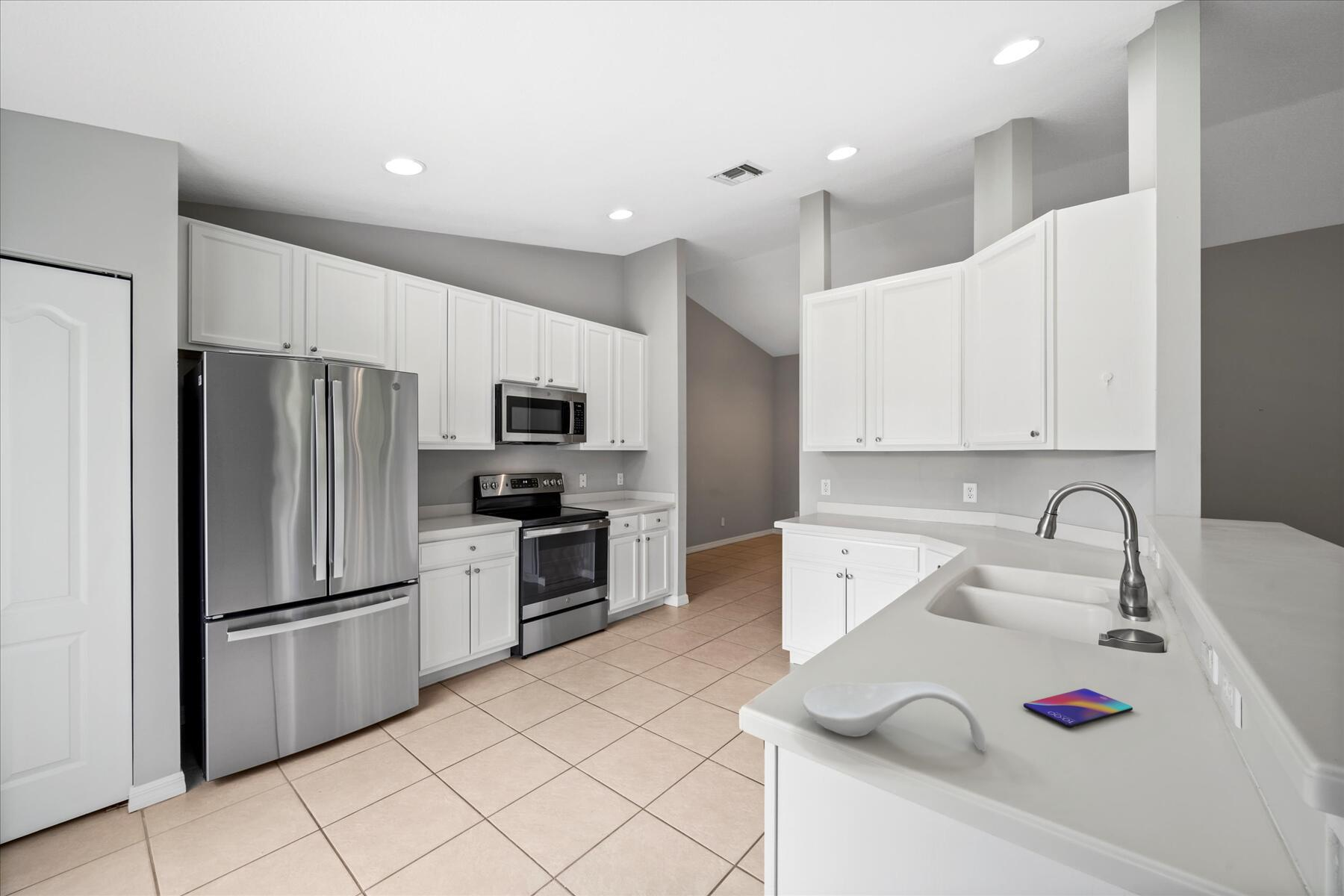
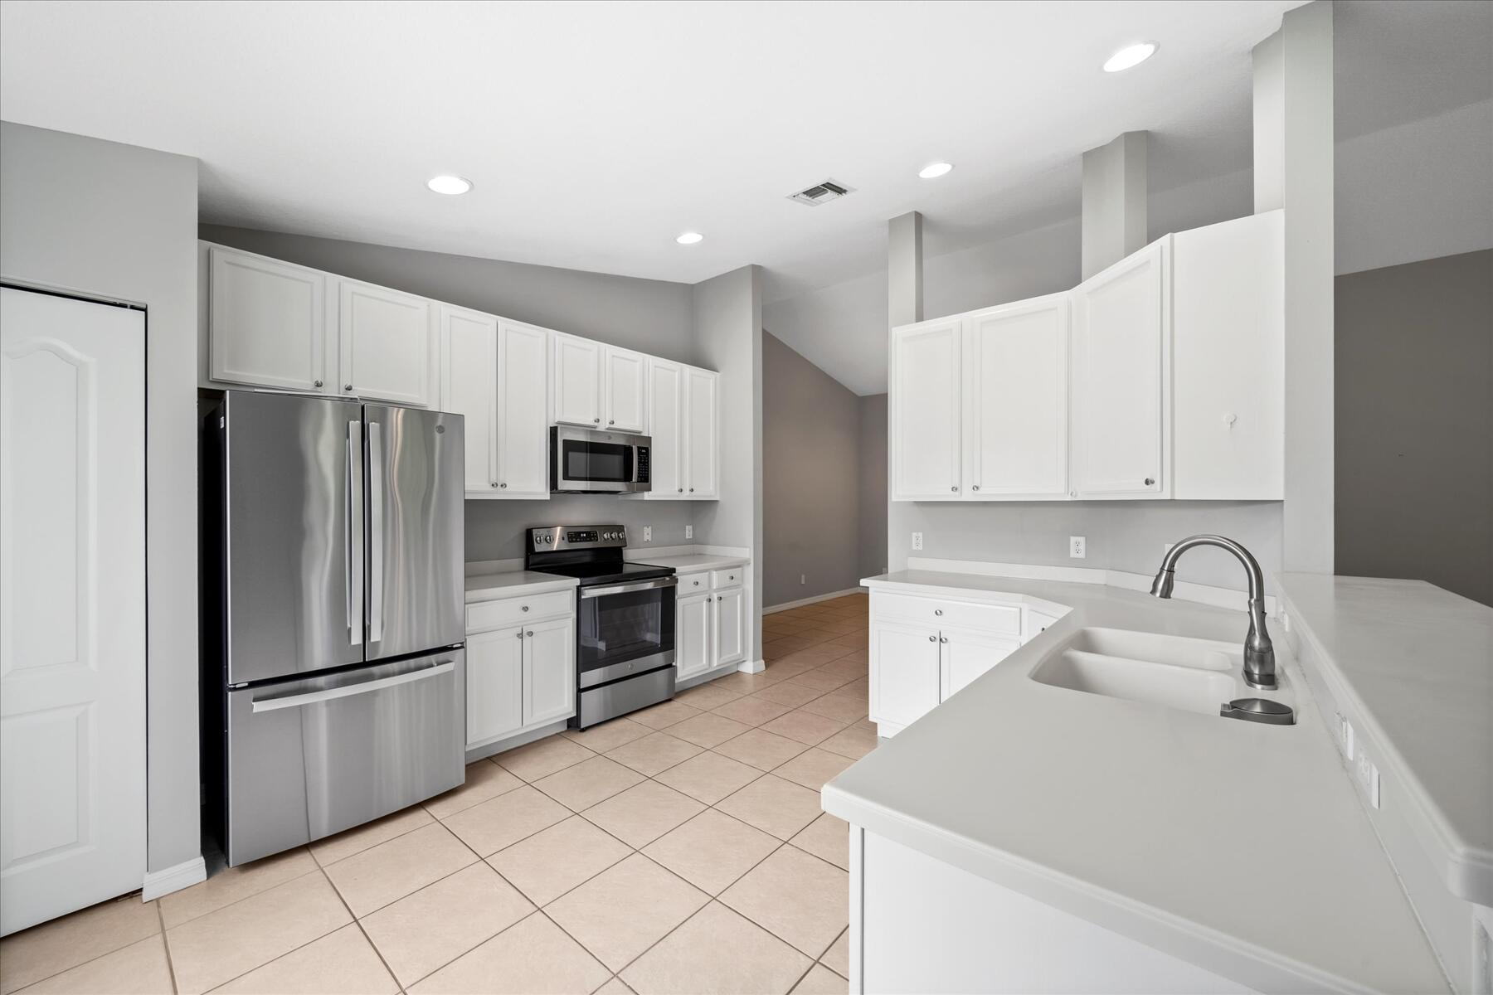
- smartphone [1023,688,1133,729]
- spoon rest [802,681,987,752]
